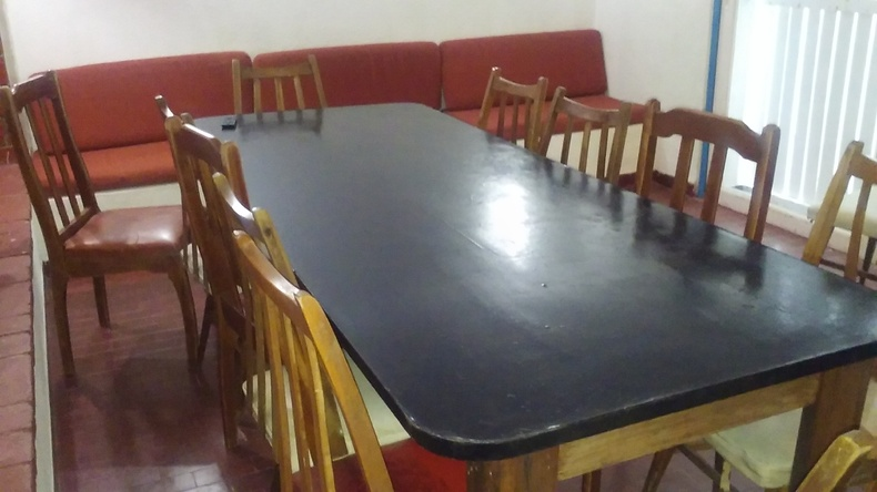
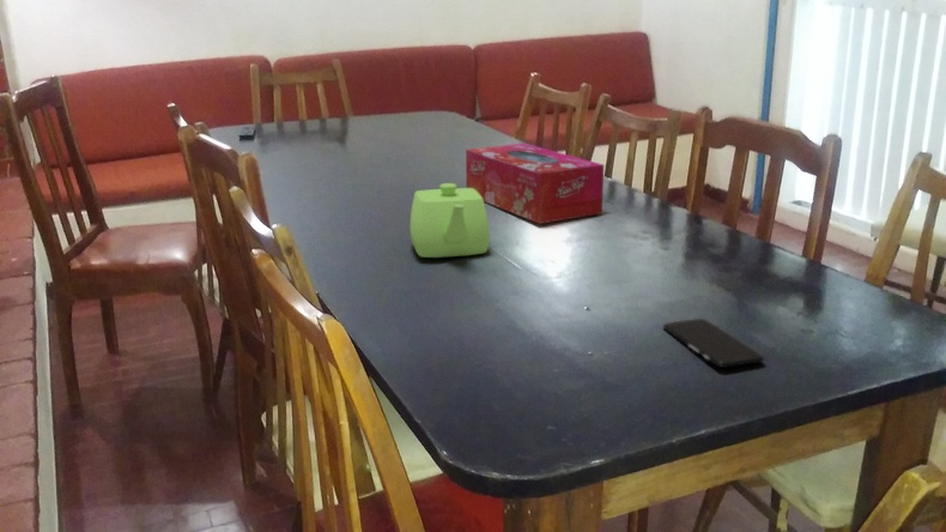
+ teapot [408,182,491,259]
+ tissue box [465,143,605,225]
+ smartphone [662,318,765,369]
